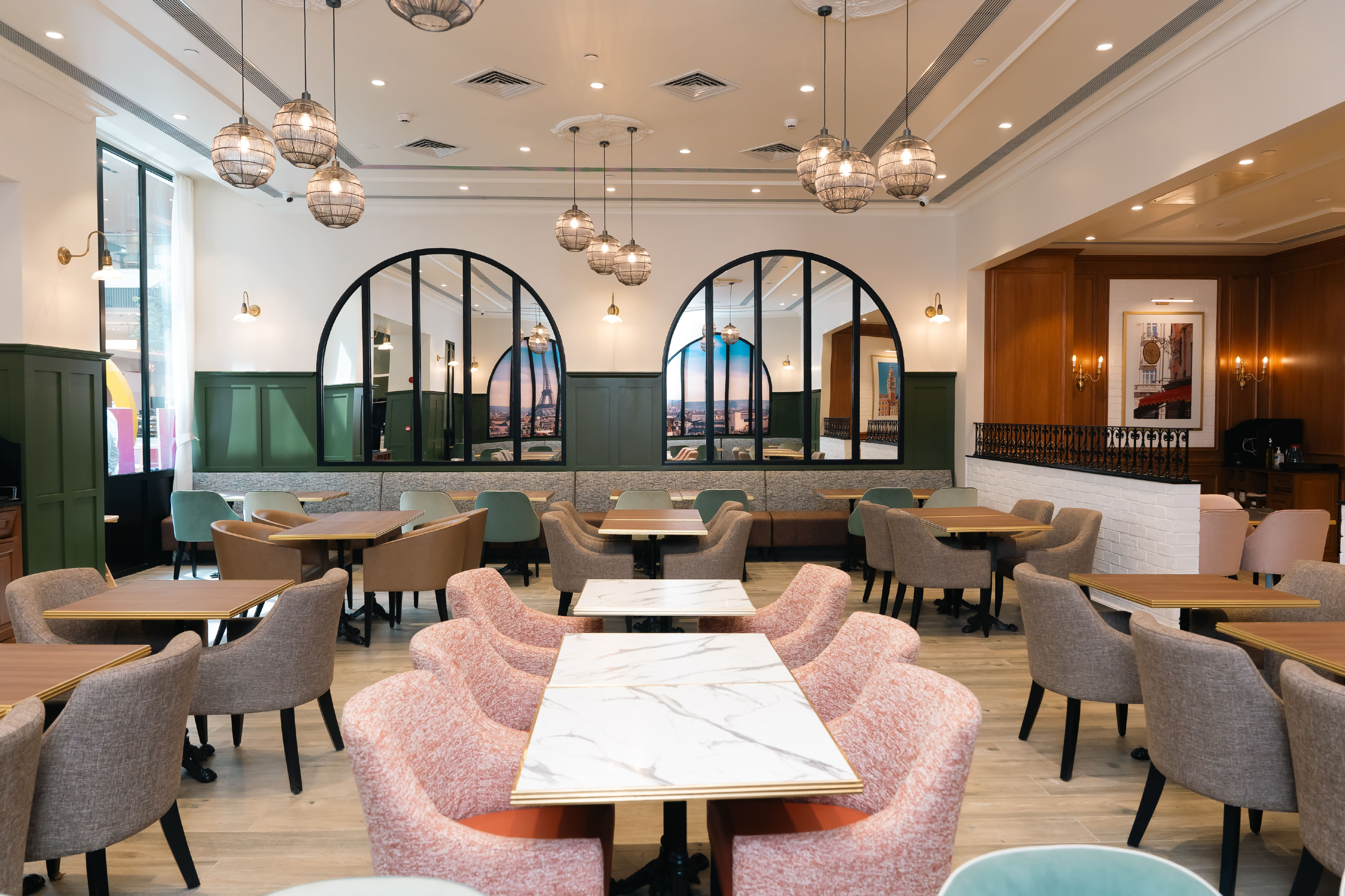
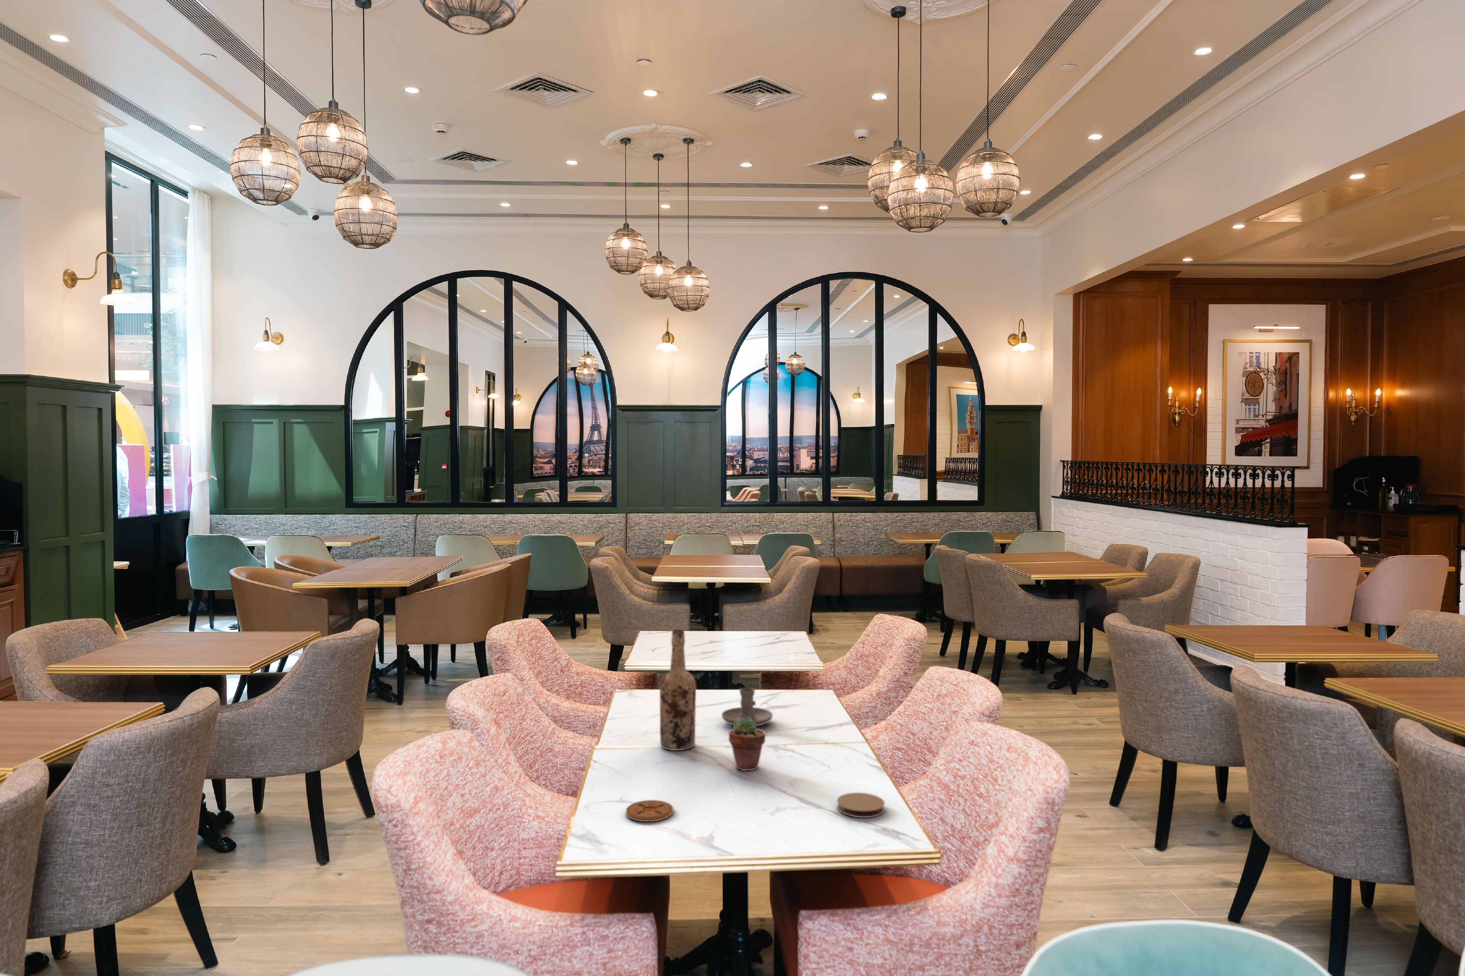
+ coaster [837,792,886,818]
+ candle holder [721,687,773,727]
+ potted succulent [729,717,766,771]
+ coaster [625,800,674,822]
+ wine bottle [660,630,696,751]
